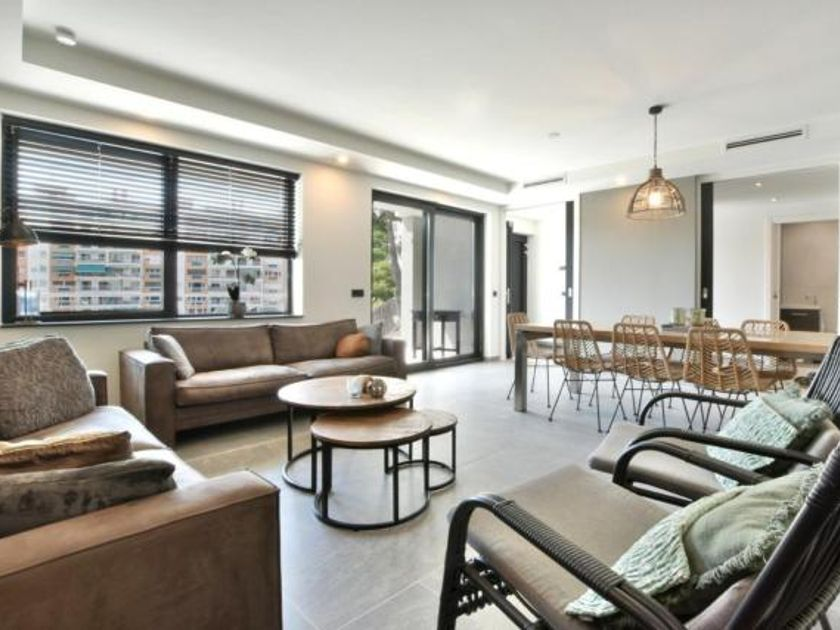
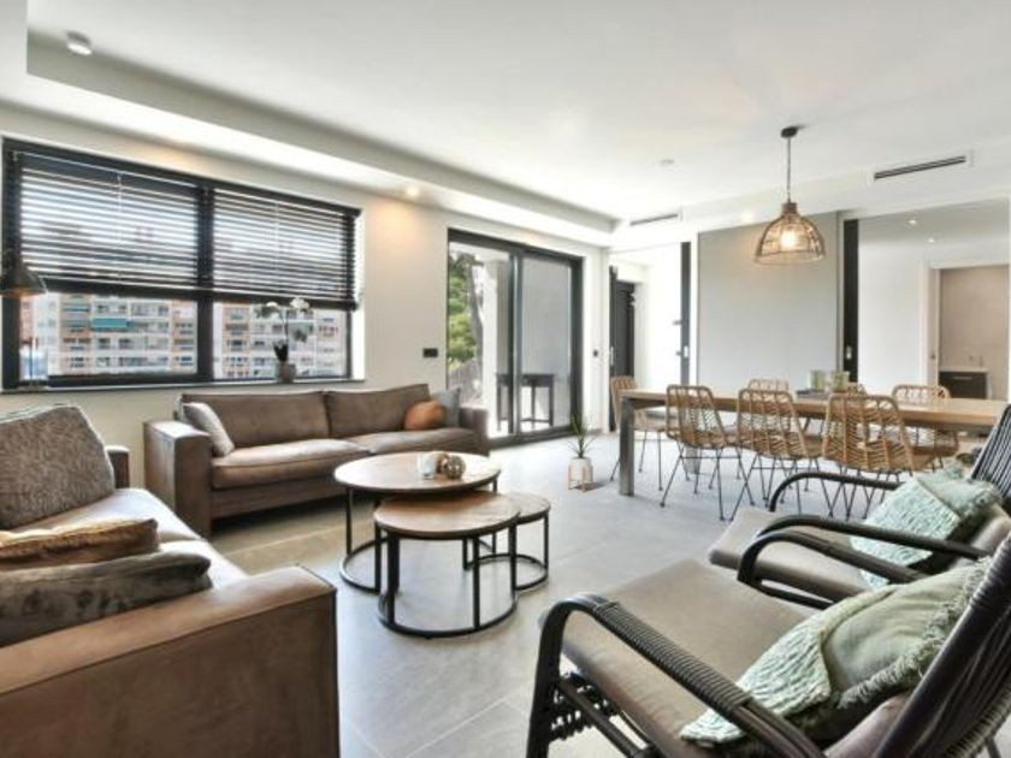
+ house plant [561,407,605,492]
